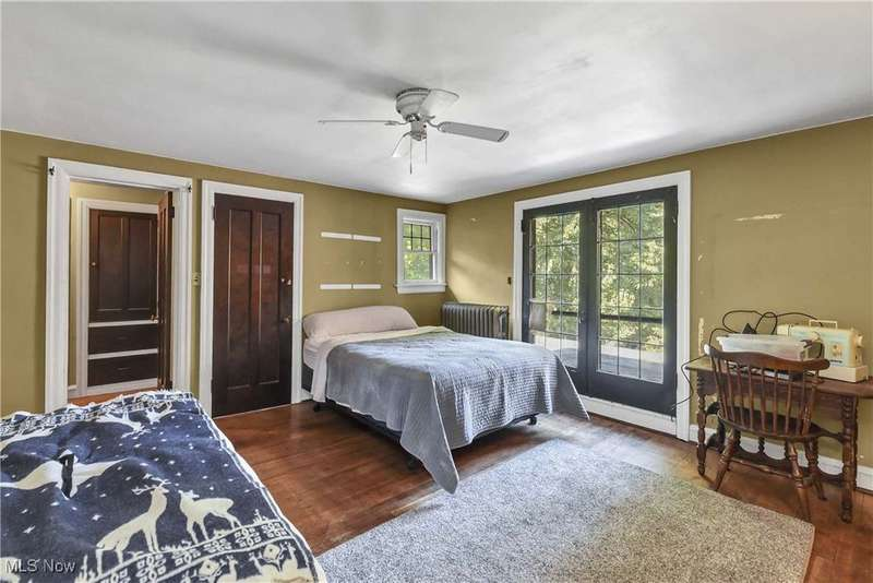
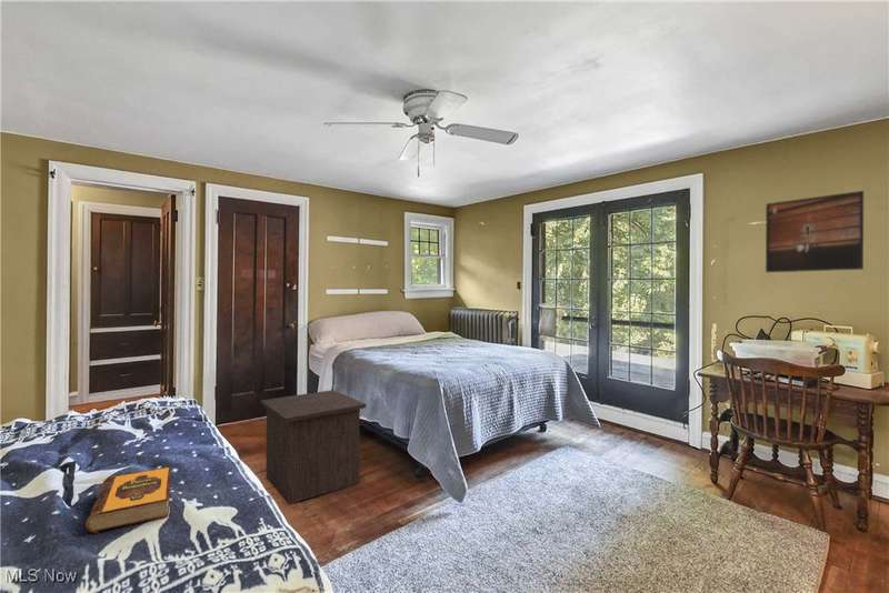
+ nightstand [260,389,367,505]
+ hardback book [86,465,172,534]
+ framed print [765,190,865,273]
